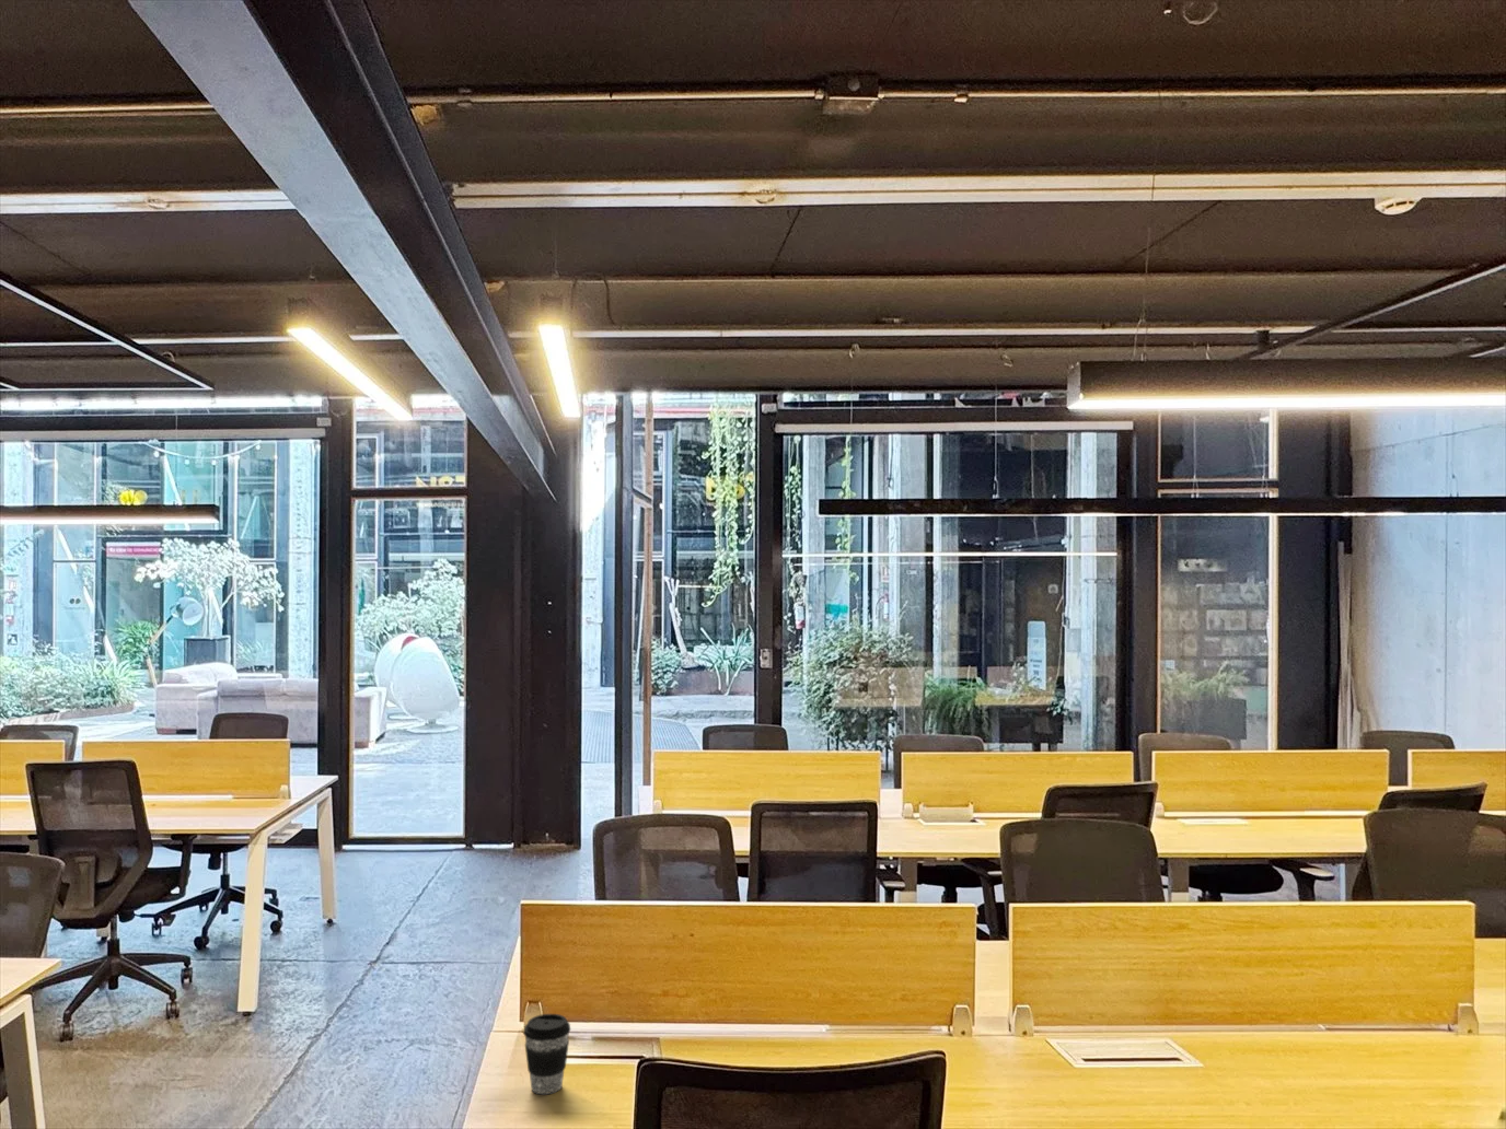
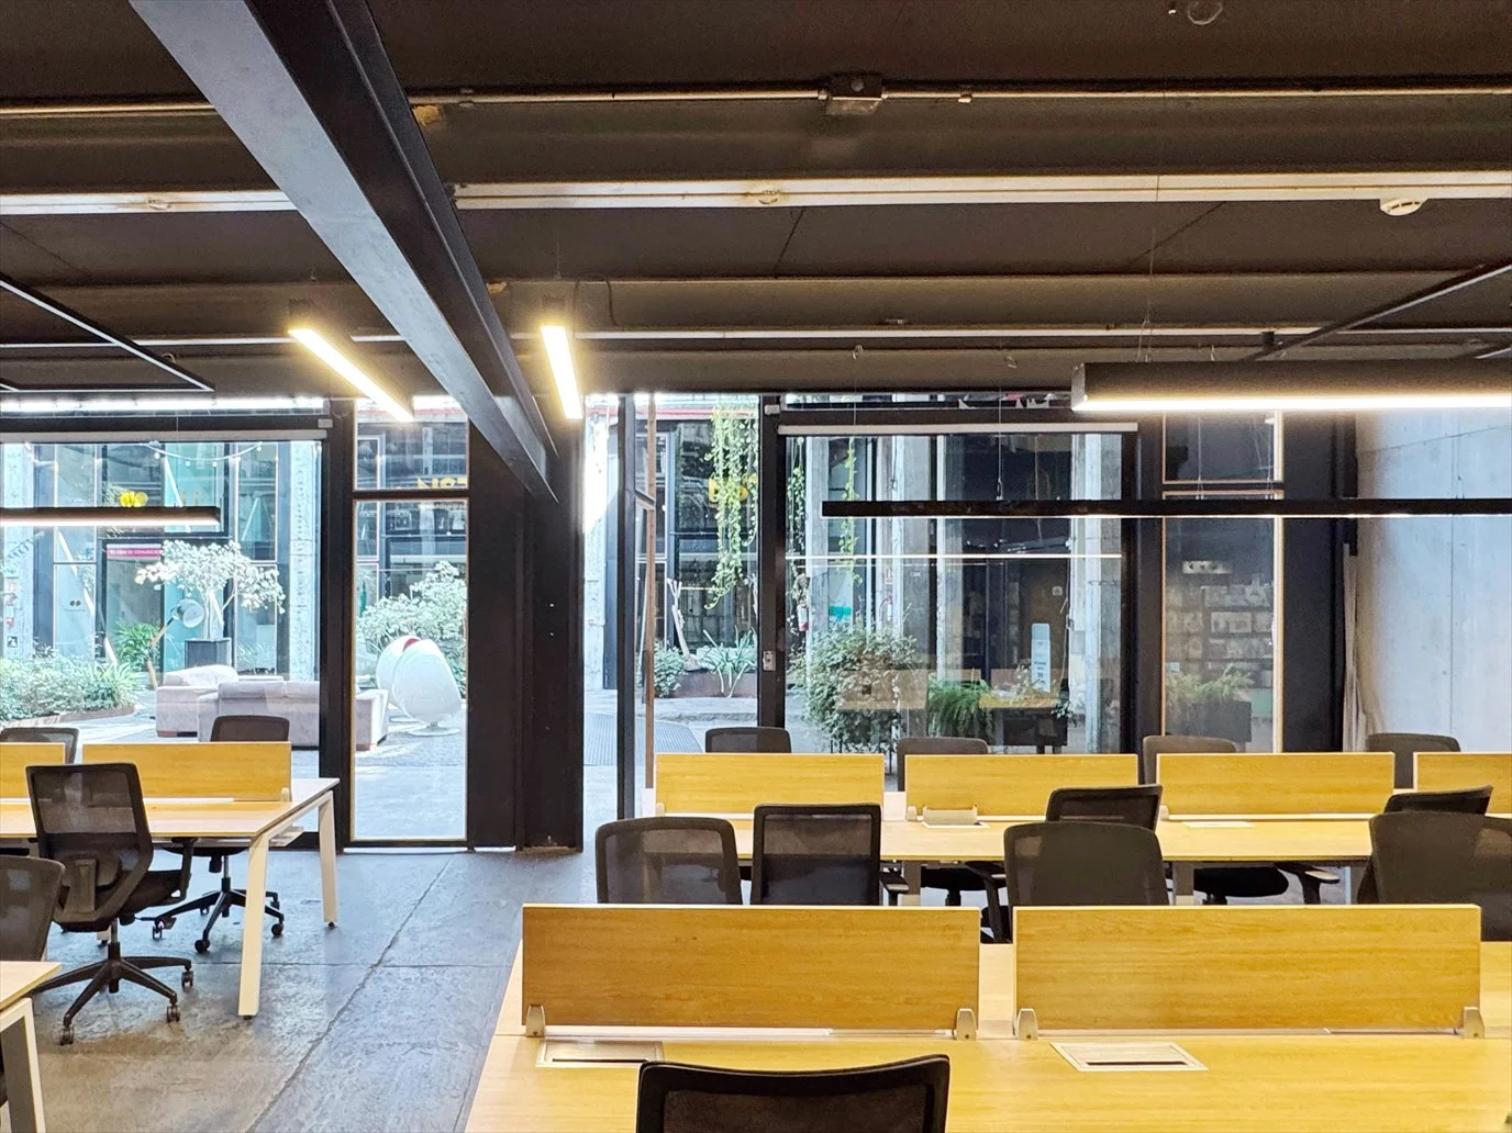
- coffee cup [522,1013,572,1095]
